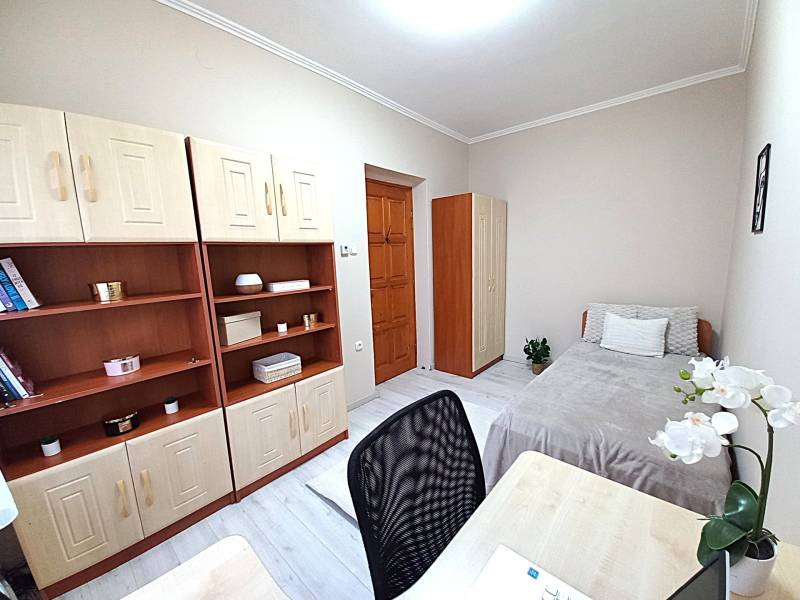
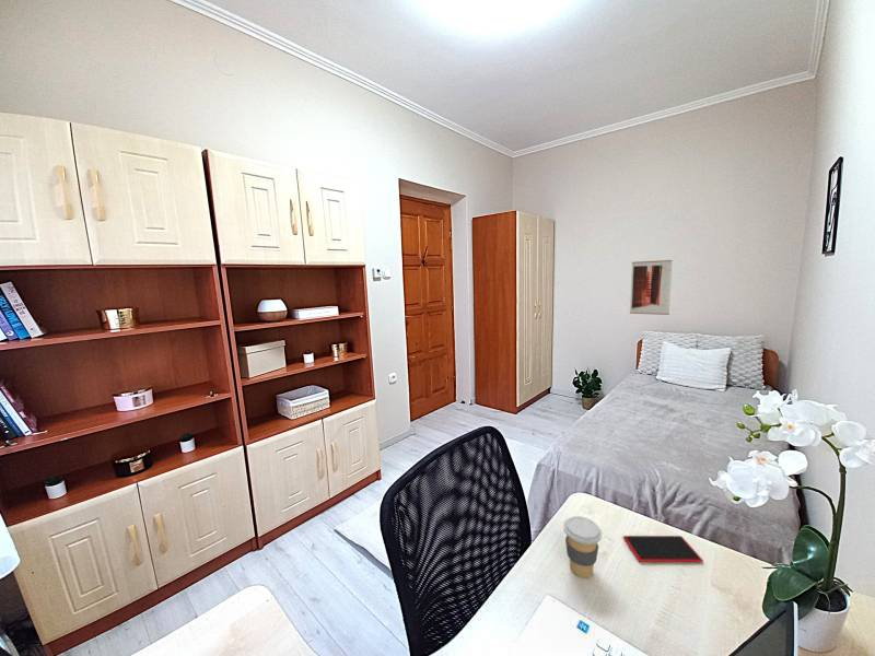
+ smartphone [622,535,704,563]
+ coffee cup [562,515,603,578]
+ wall art [629,259,674,316]
